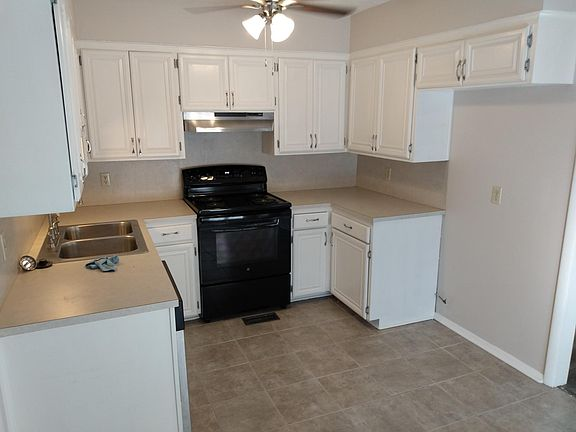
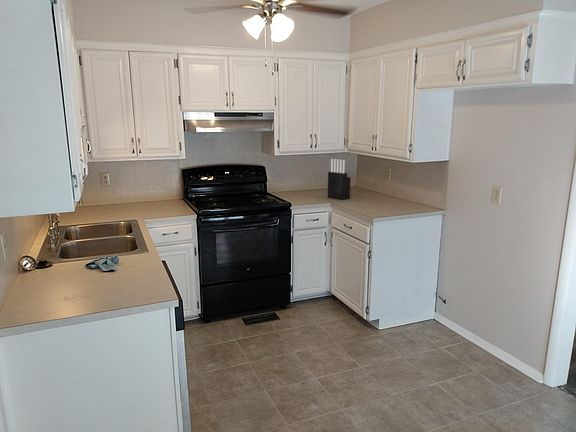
+ knife block [327,158,352,201]
